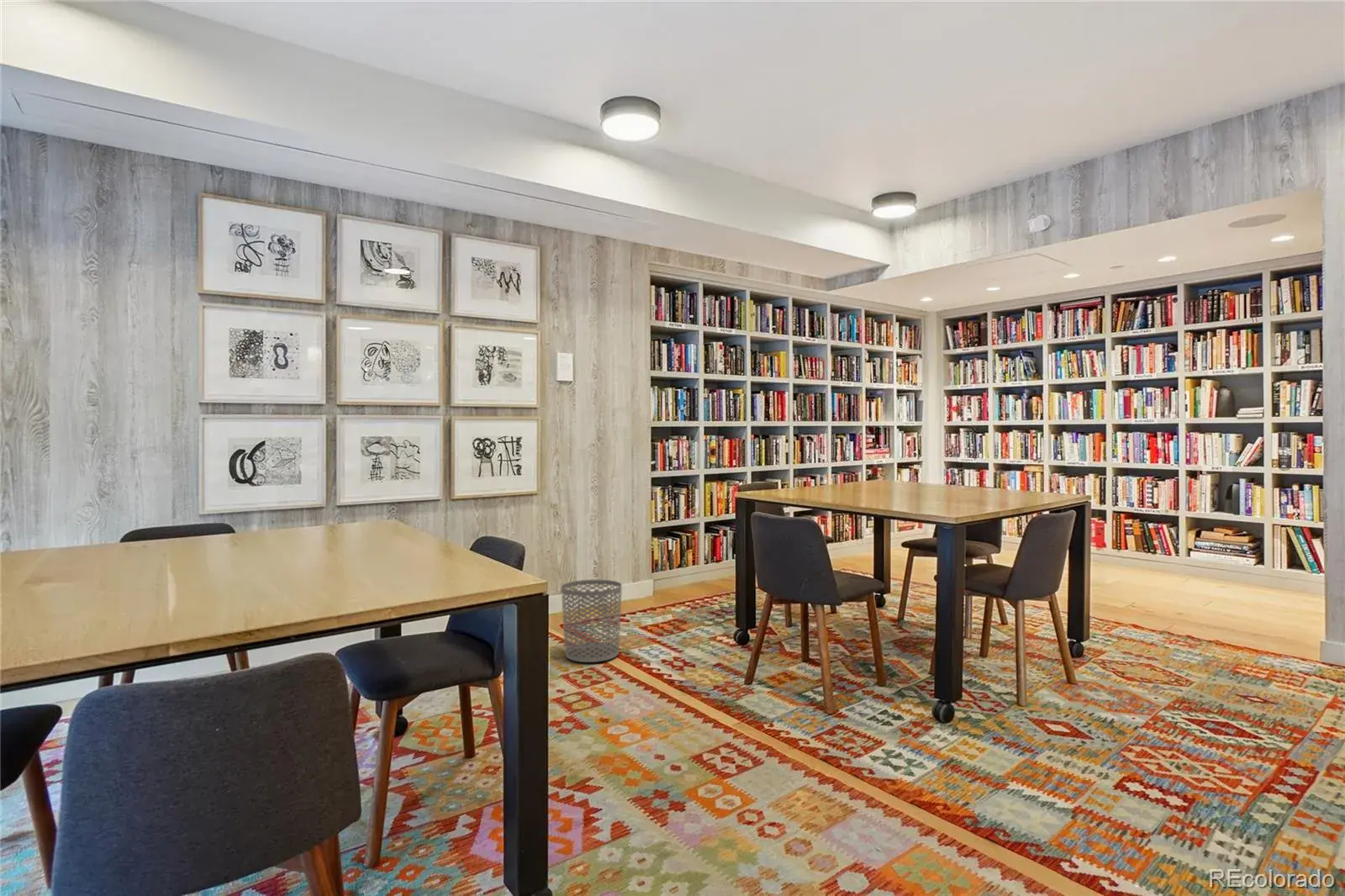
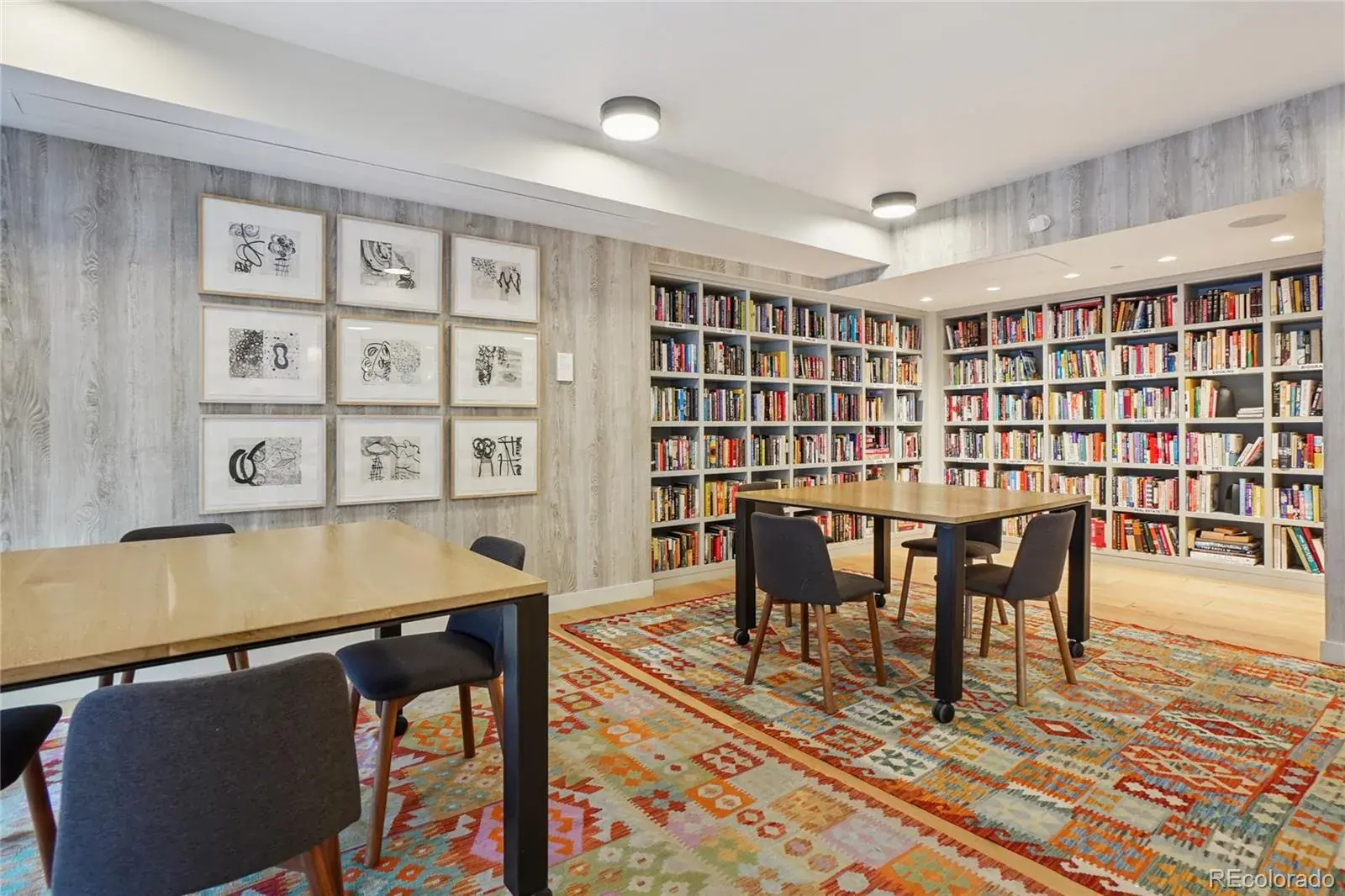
- waste bin [561,579,623,663]
